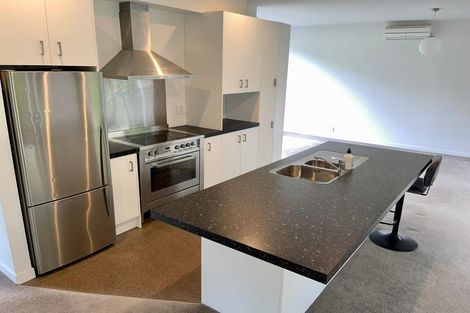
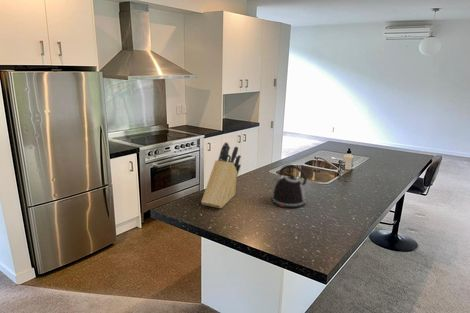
+ knife block [200,141,242,209]
+ kettle [271,164,308,209]
